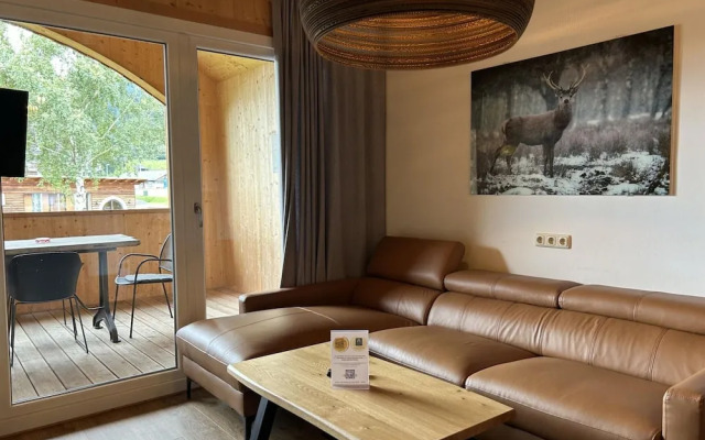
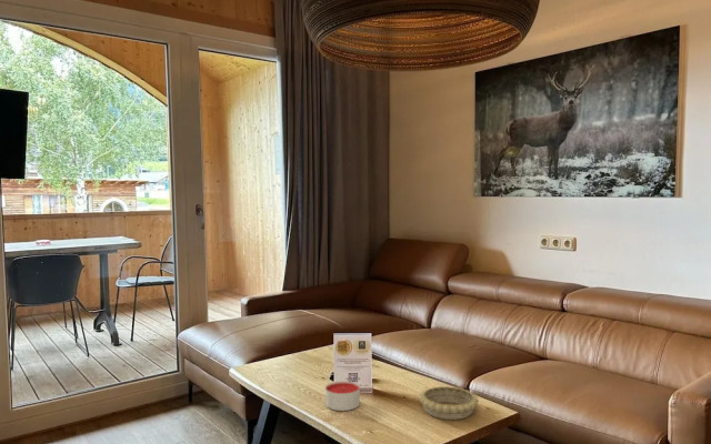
+ decorative bowl [418,385,480,421]
+ candle [324,381,361,412]
